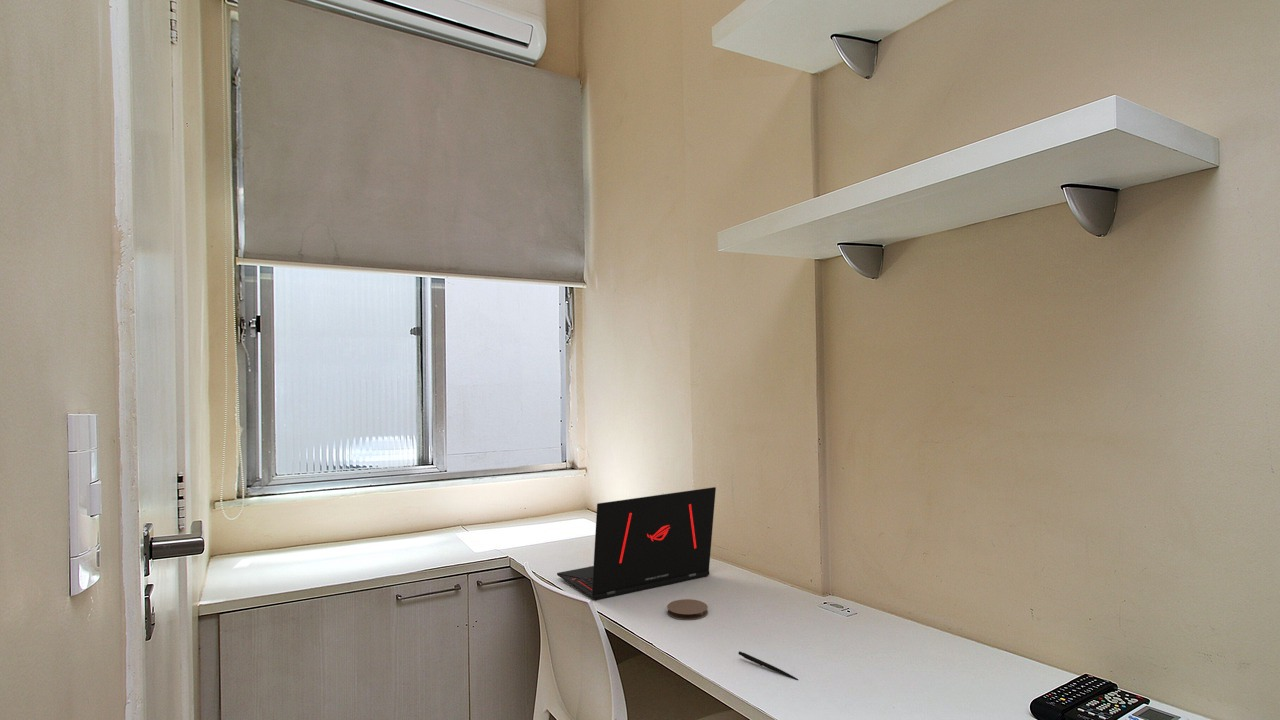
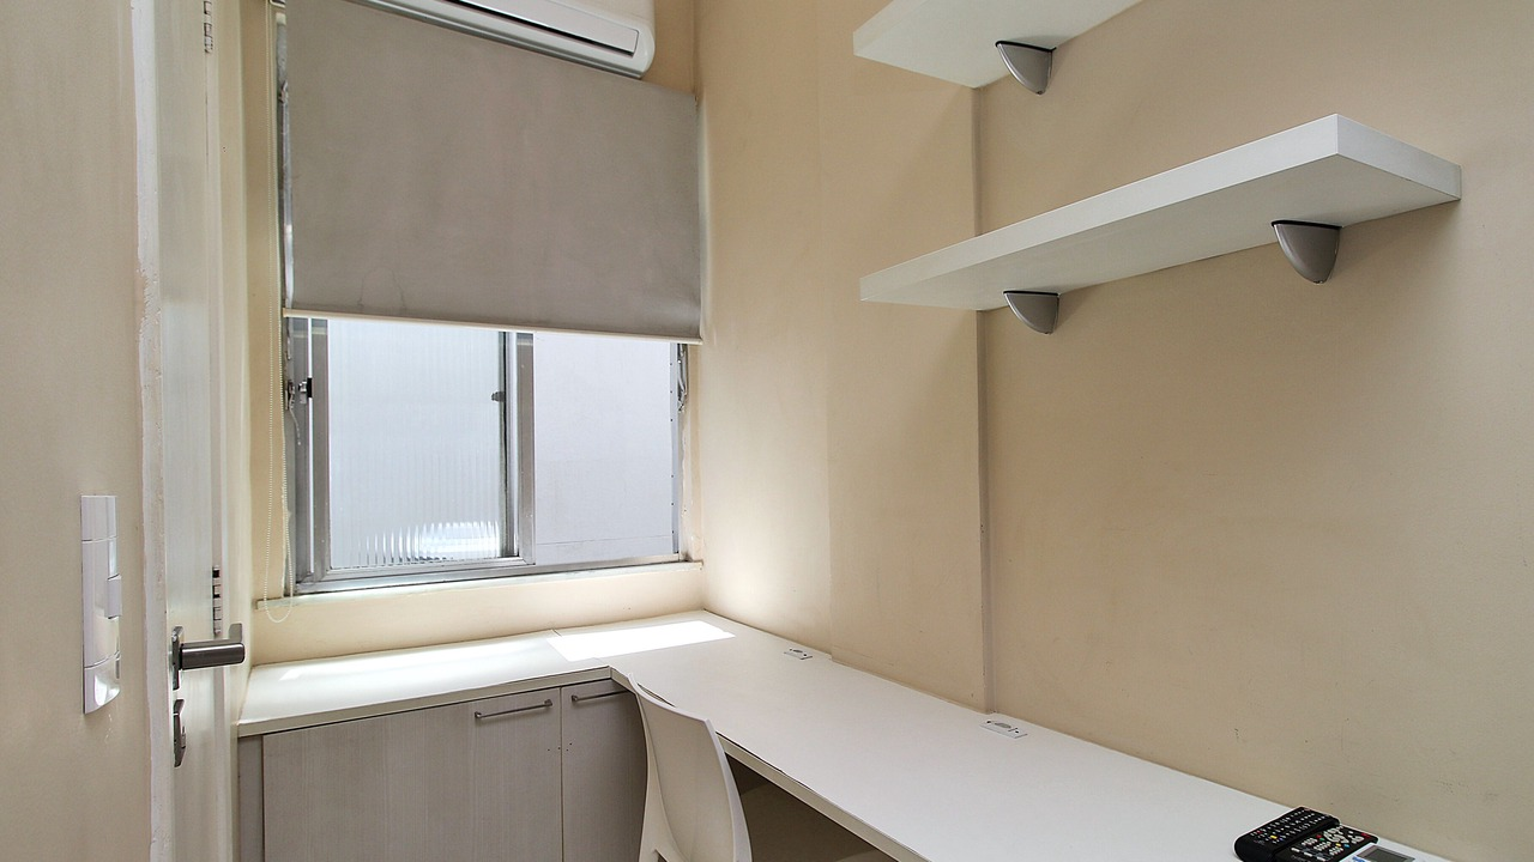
- pen [737,650,799,681]
- laptop [556,486,717,601]
- coaster [666,598,709,621]
